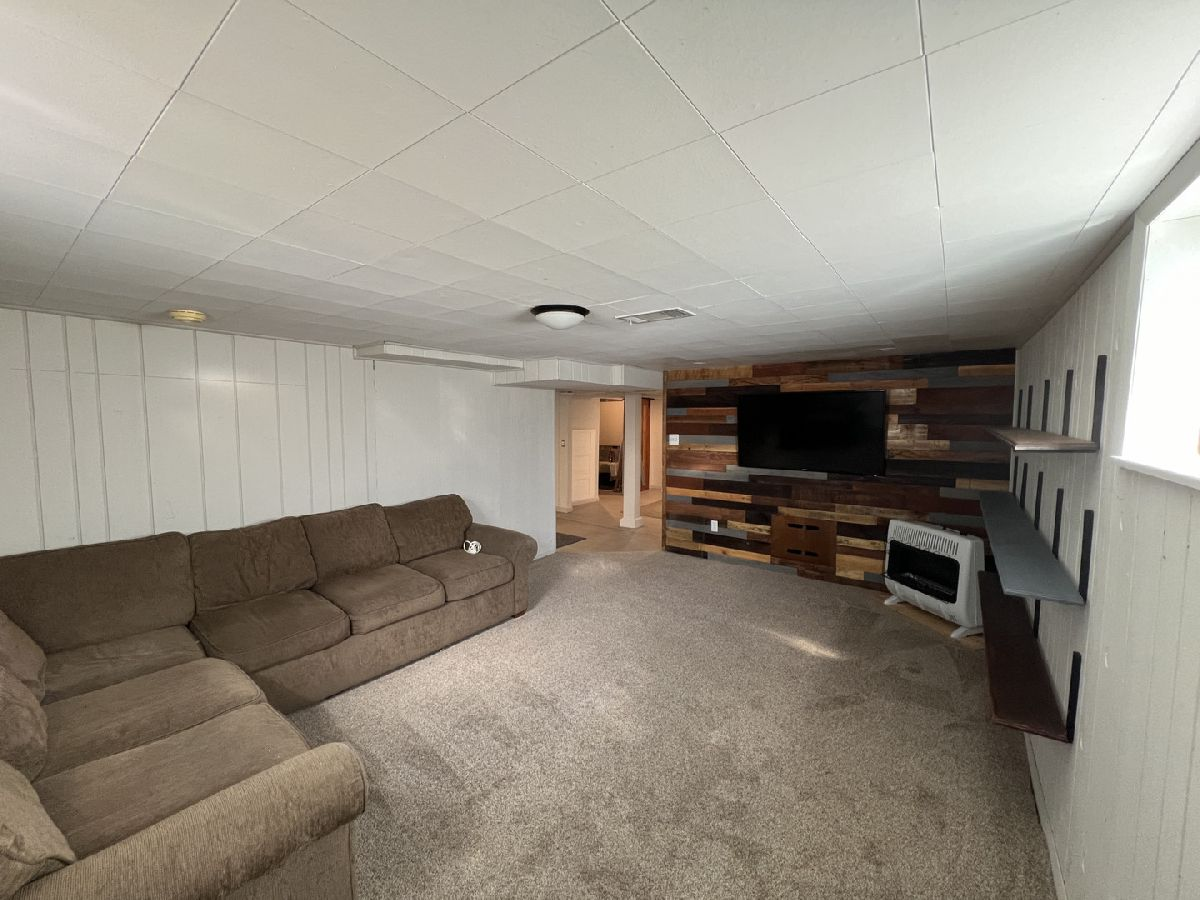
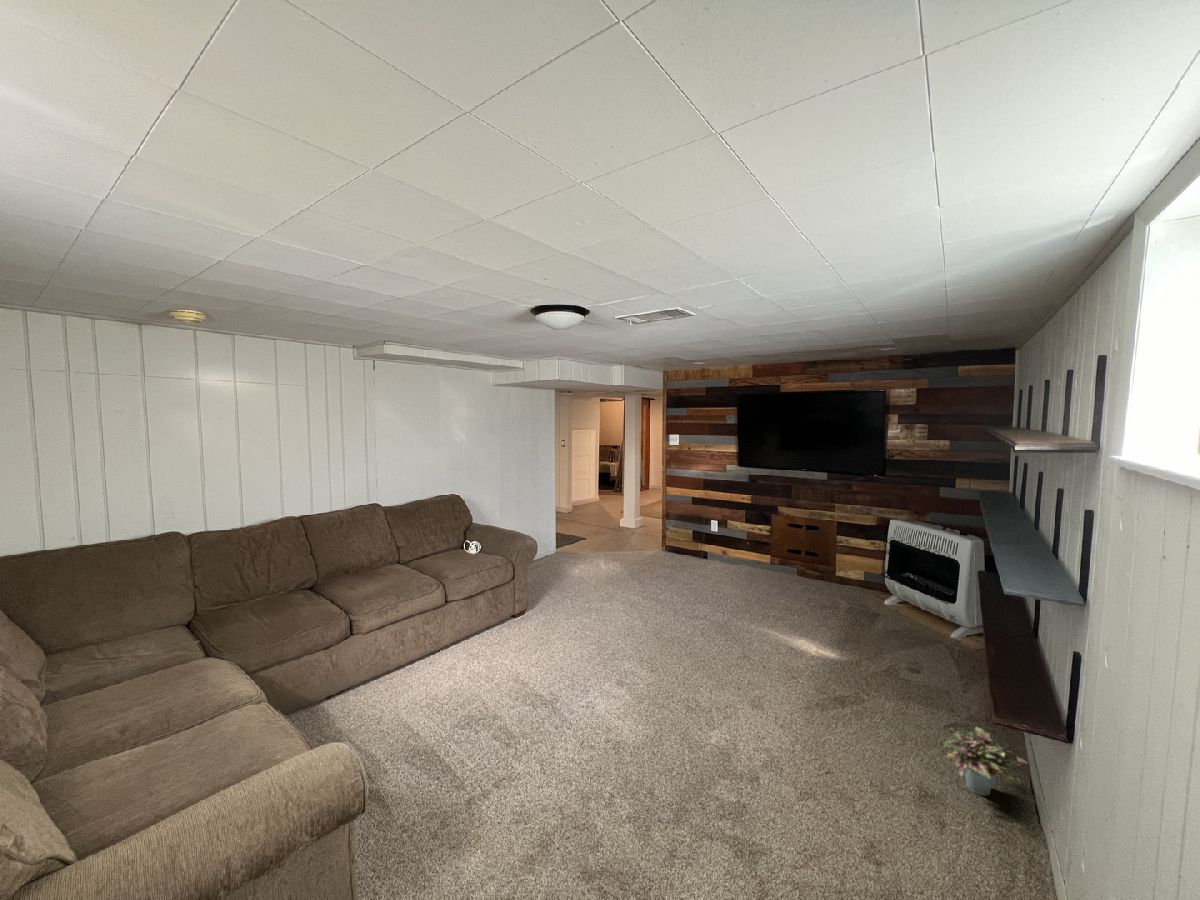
+ potted plant [937,726,1029,797]
